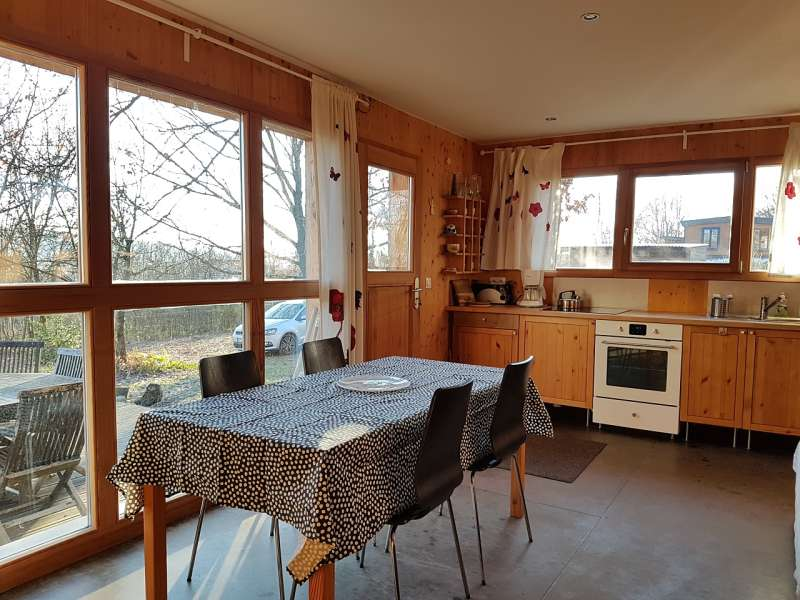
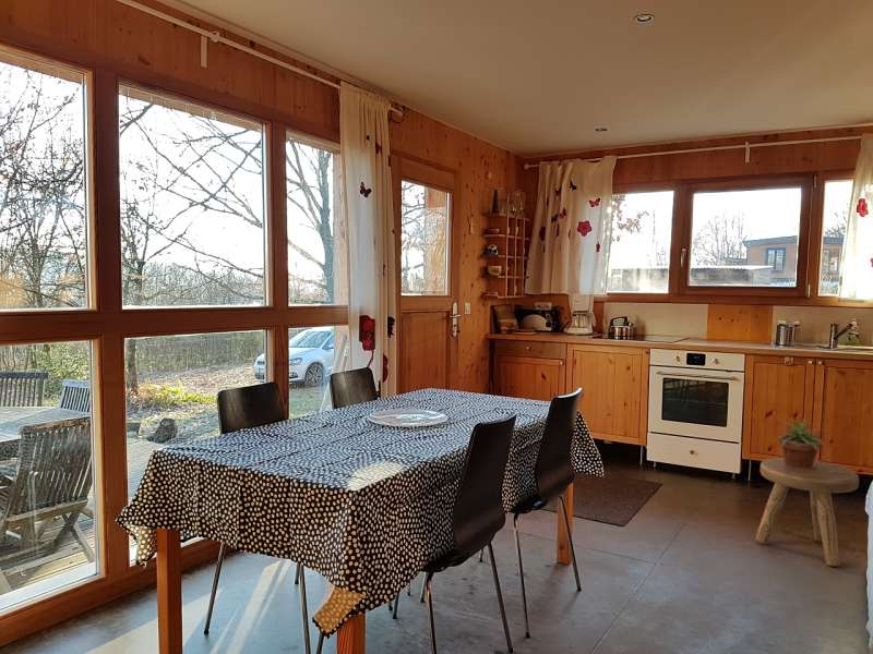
+ potted plant [773,417,826,468]
+ stool [755,457,860,567]
